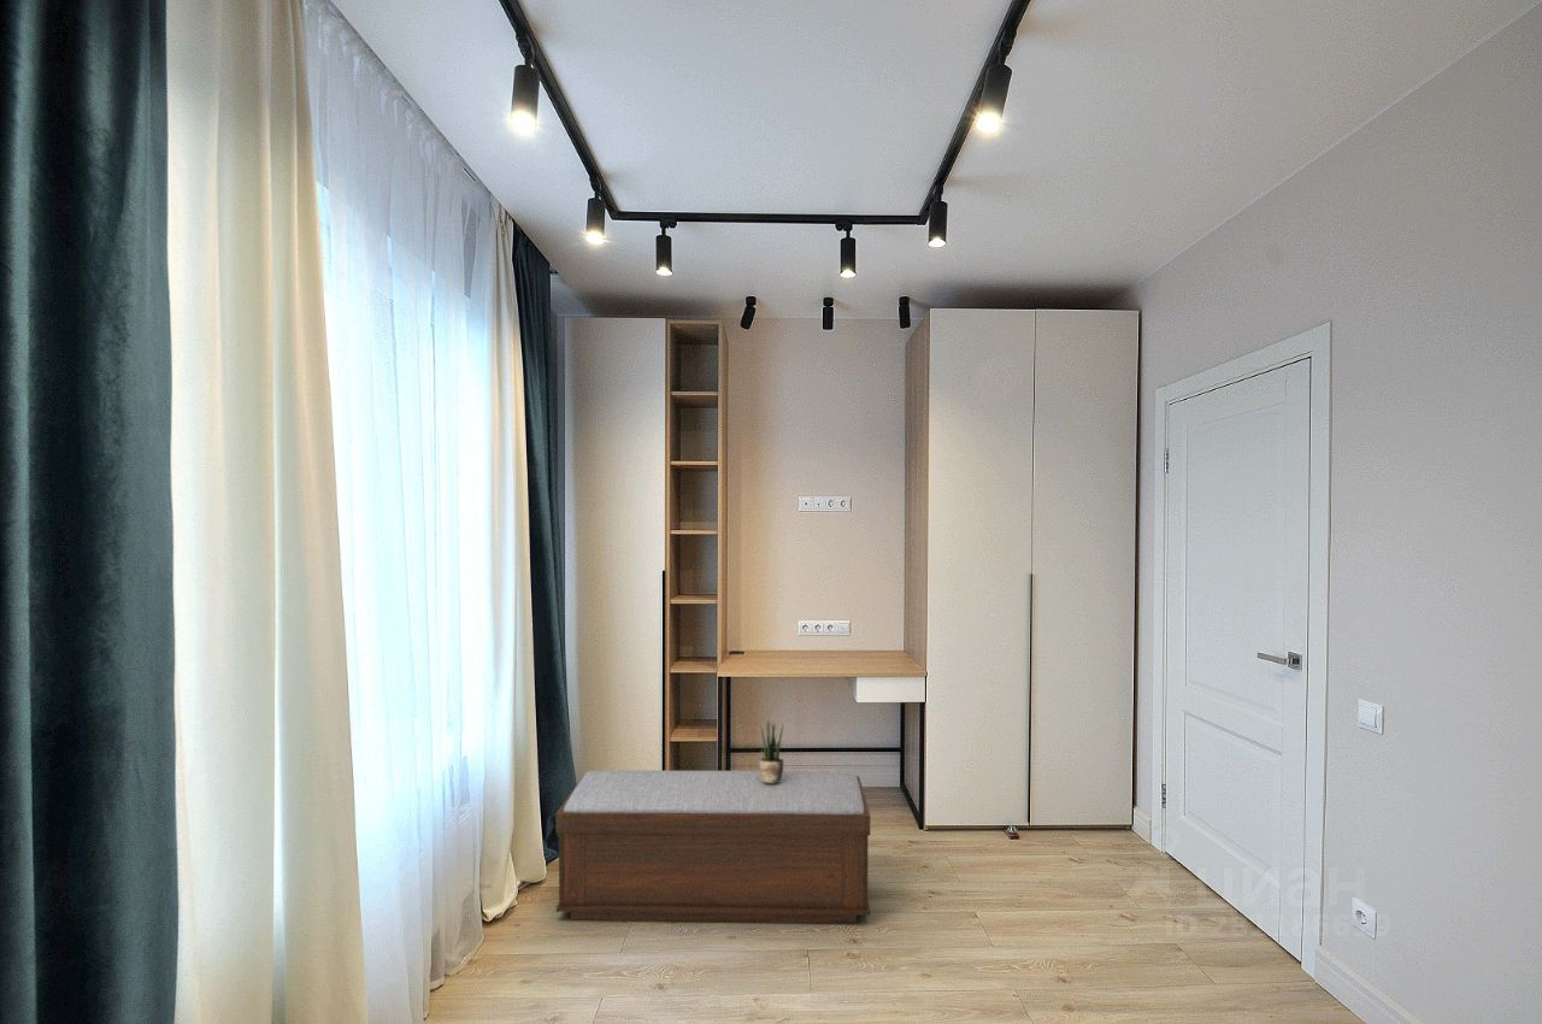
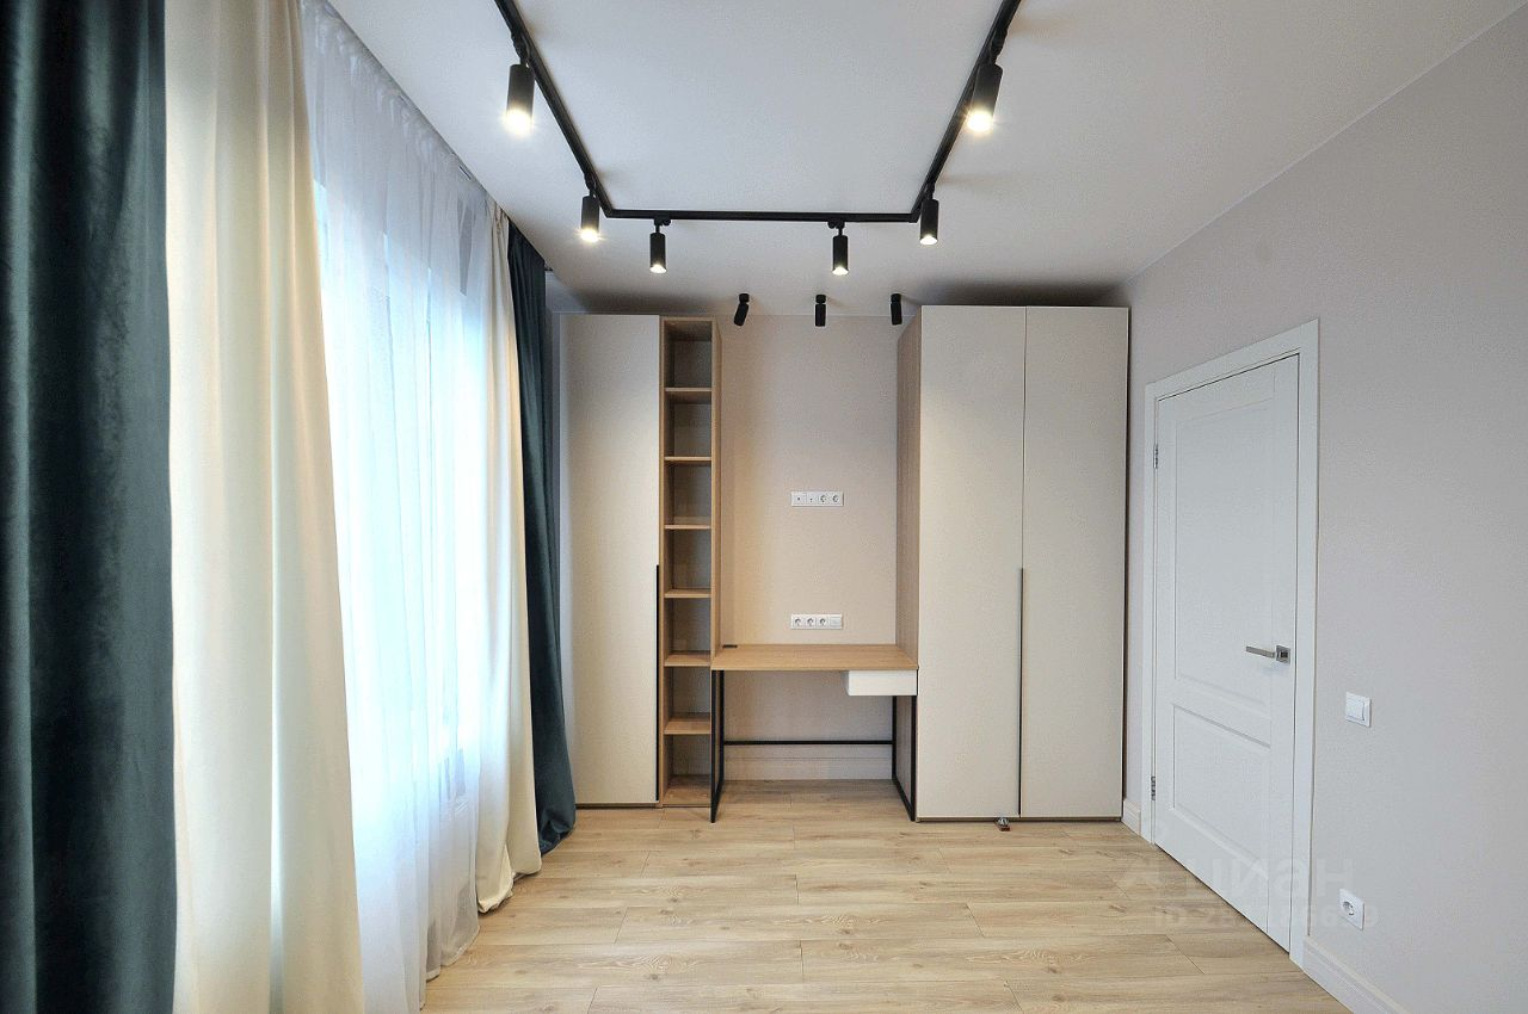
- potted plant [758,719,784,783]
- bench [555,769,871,925]
